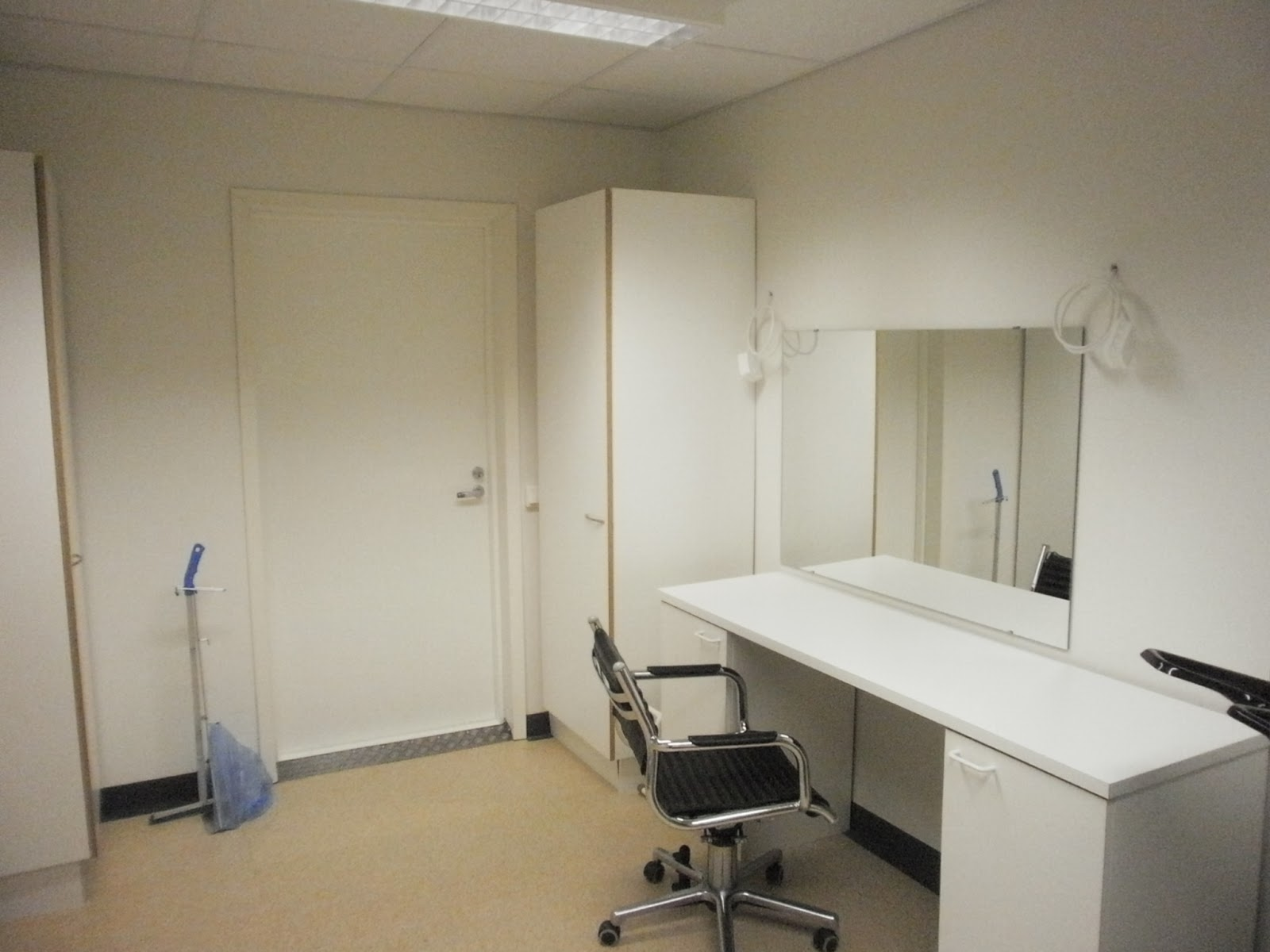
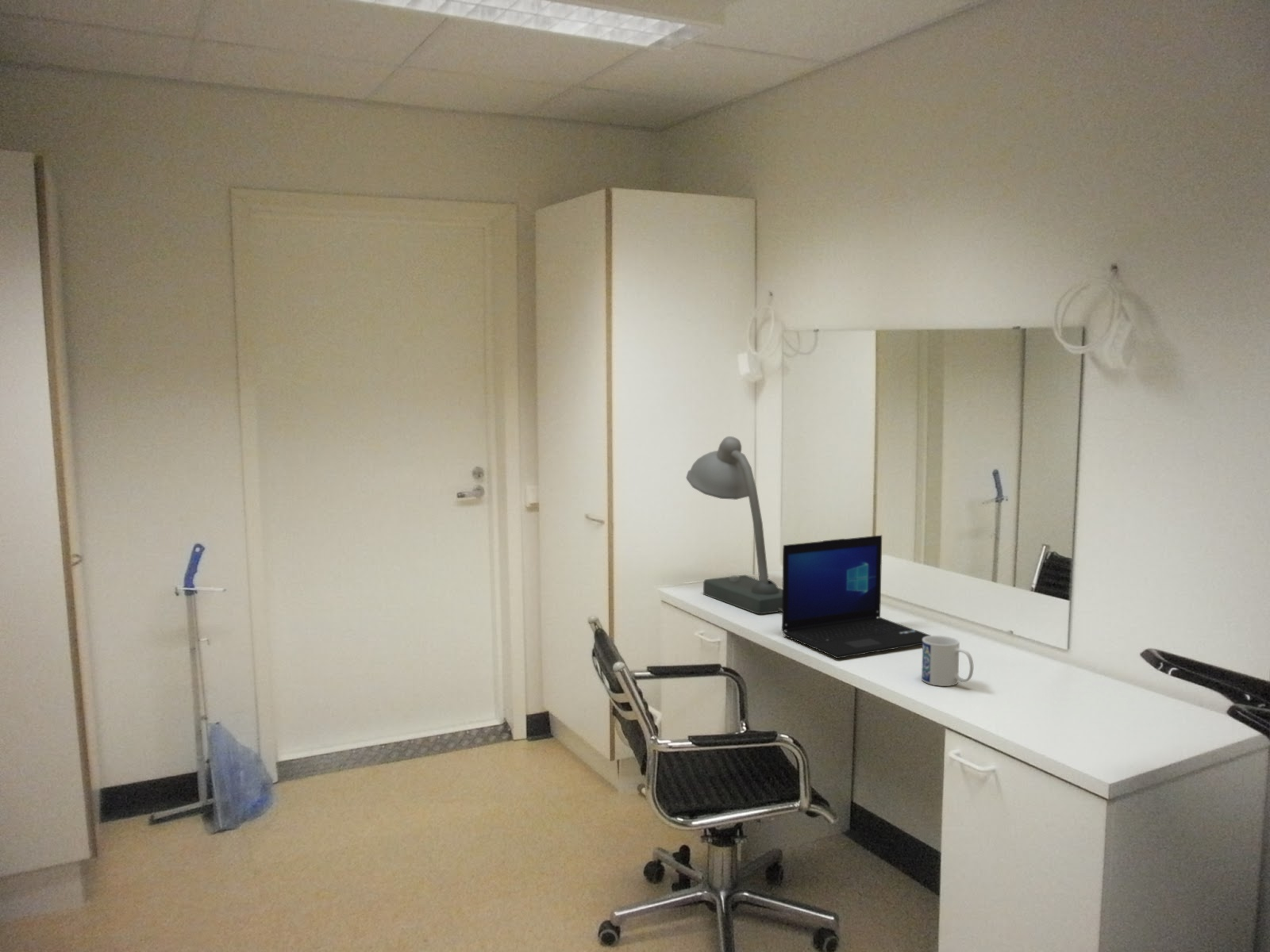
+ laptop [781,535,931,659]
+ mug [921,635,974,687]
+ desk lamp [685,436,783,615]
